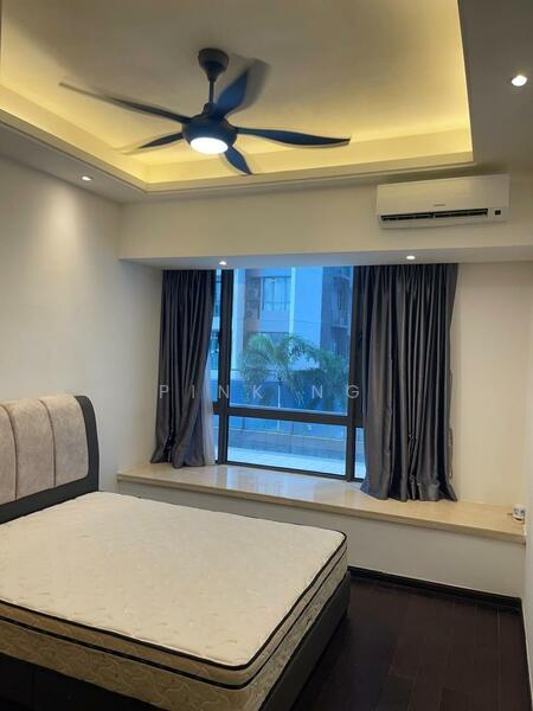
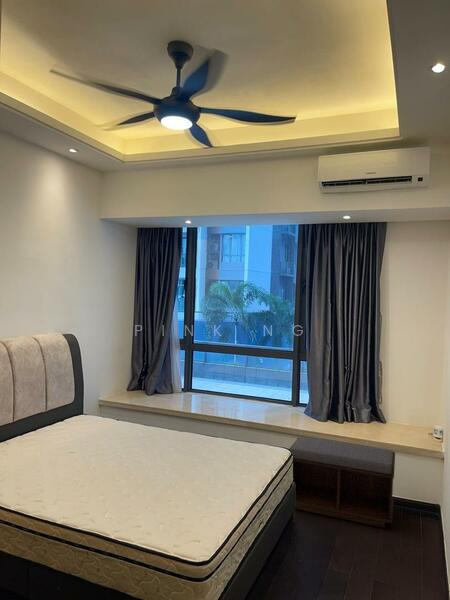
+ bench [288,436,396,529]
